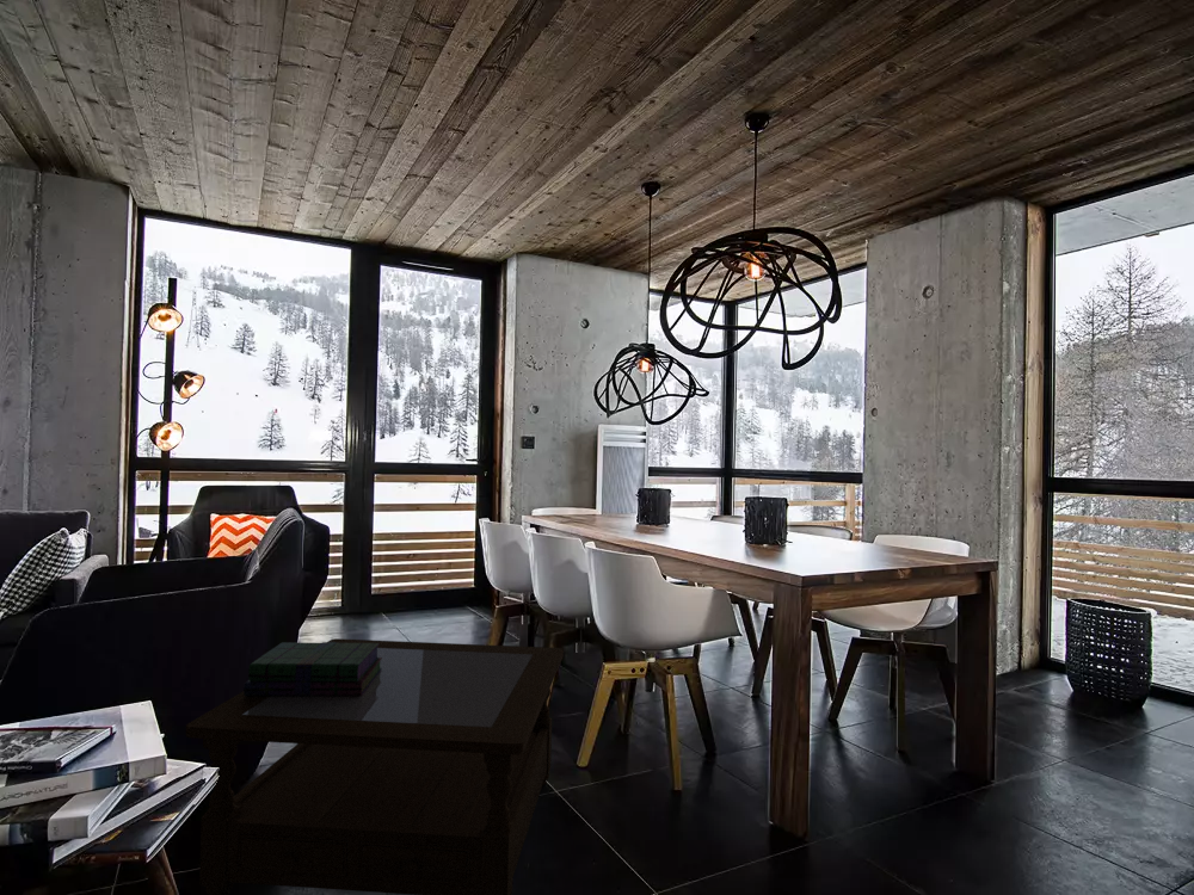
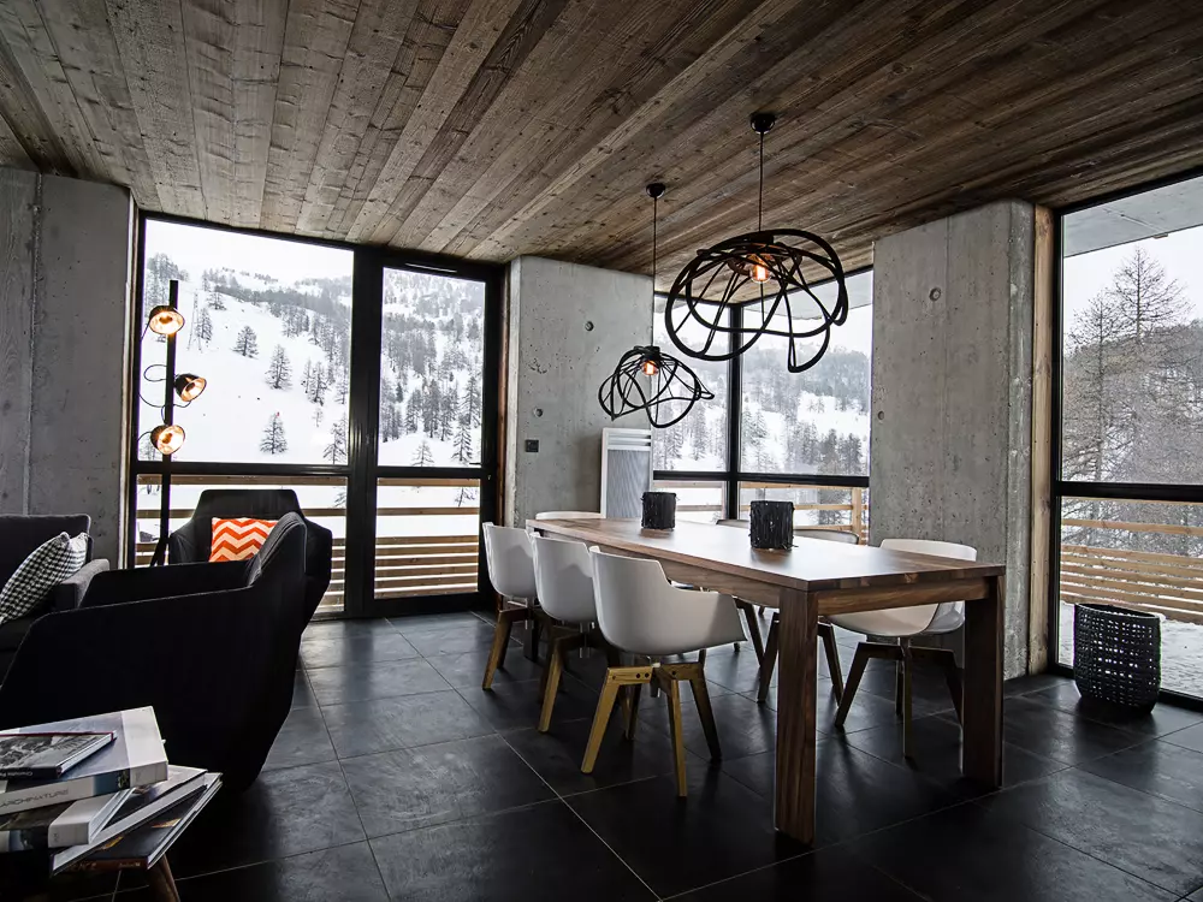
- stack of books [242,641,382,696]
- coffee table [185,637,565,895]
